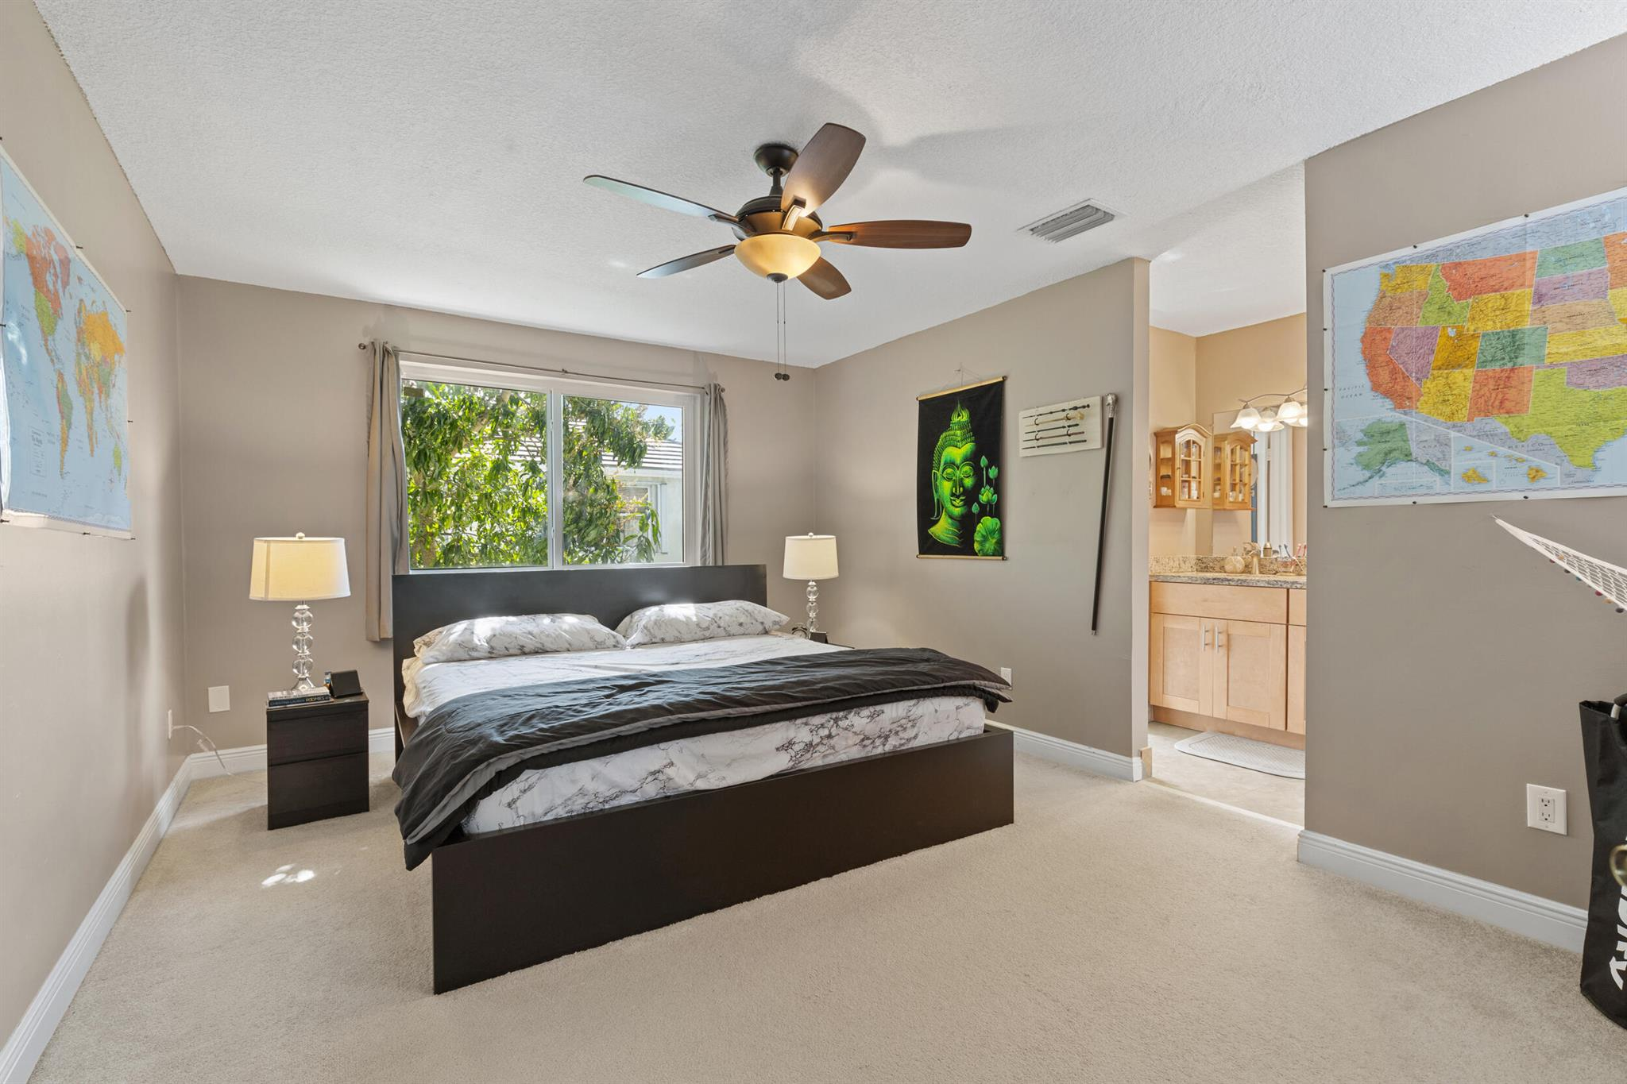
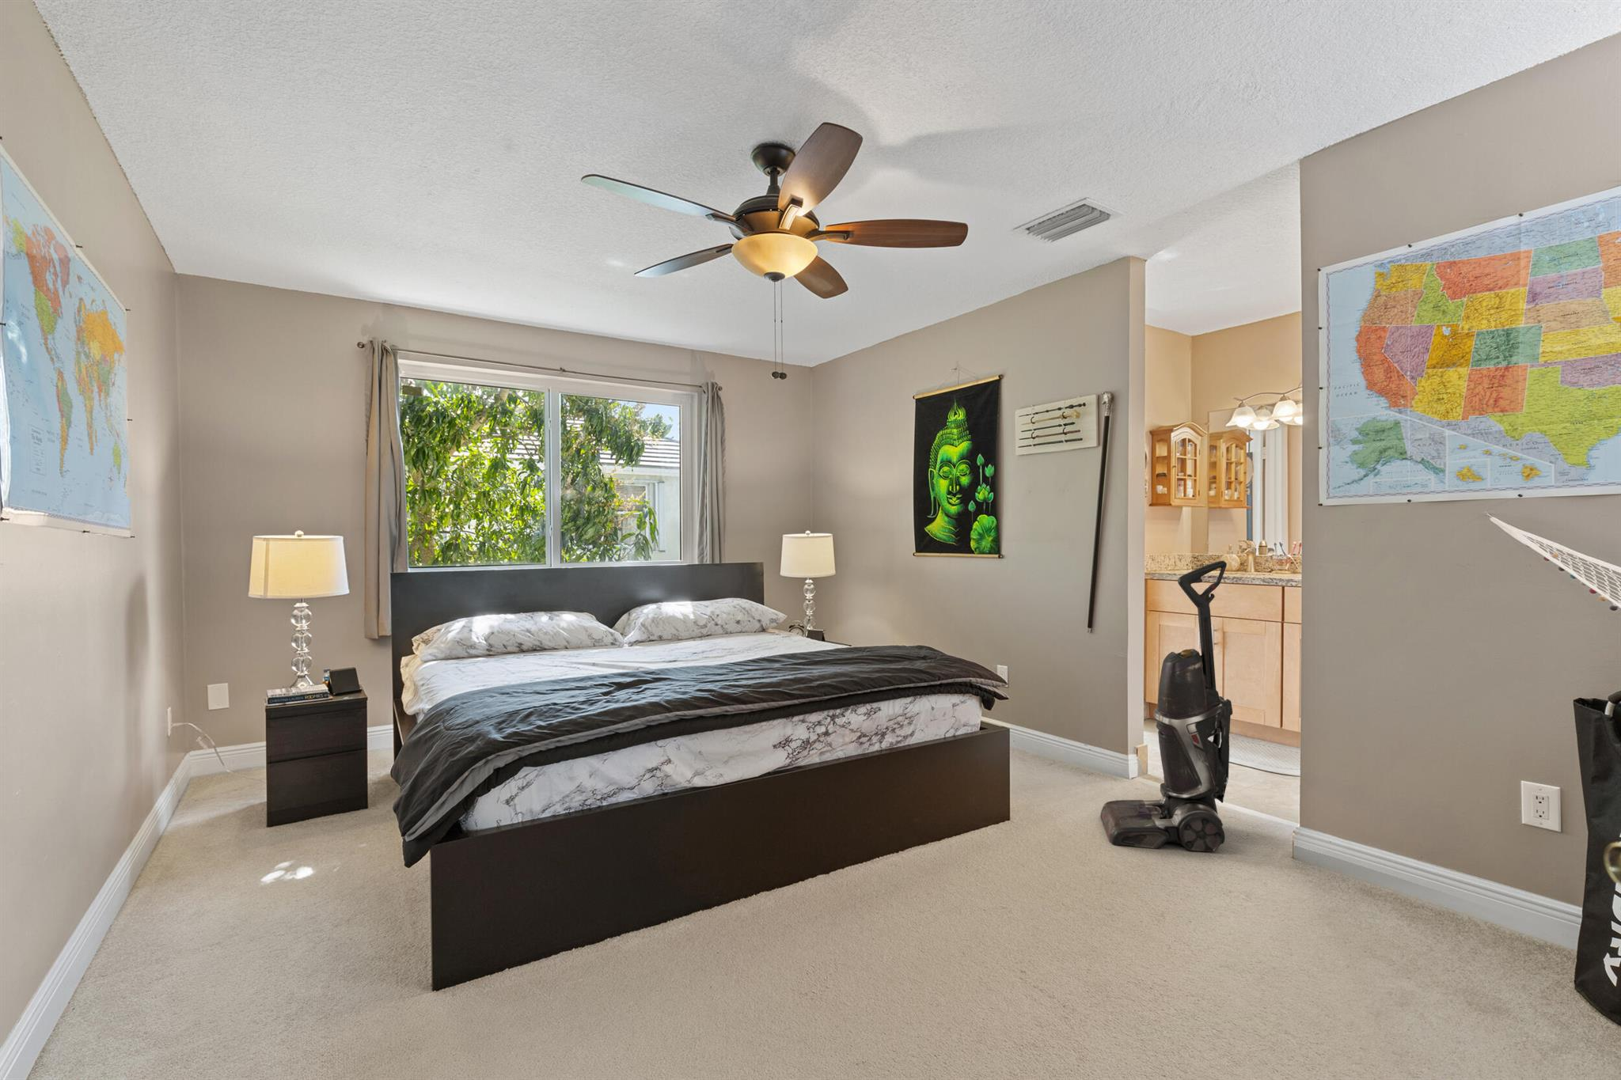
+ vacuum cleaner [1099,560,1233,853]
